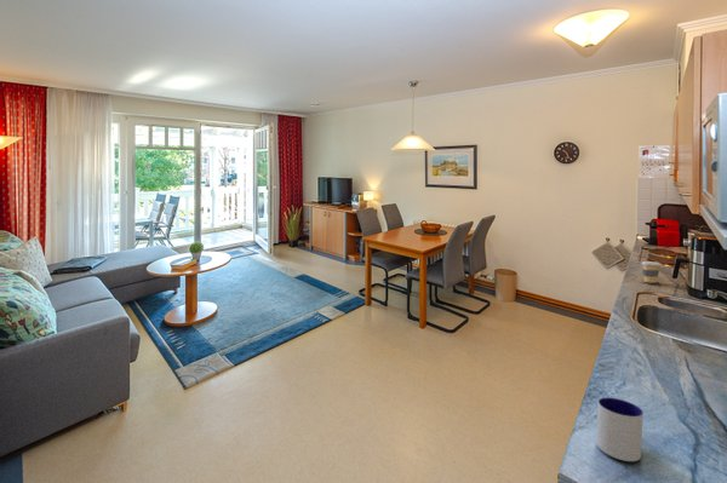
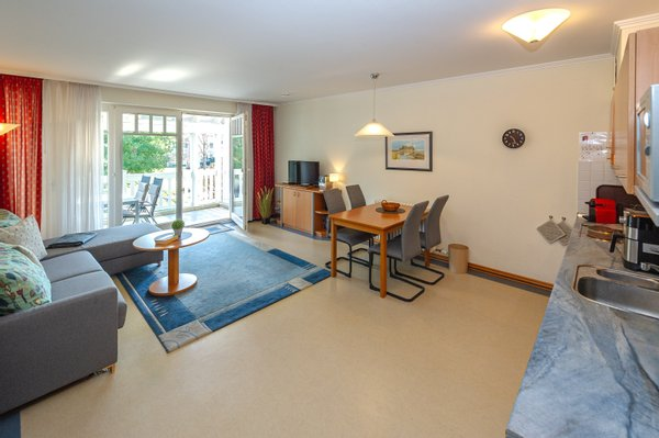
- coffee cup [641,260,662,284]
- mug [595,397,645,462]
